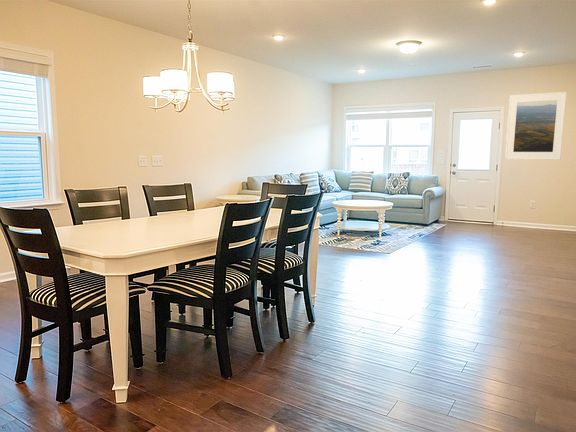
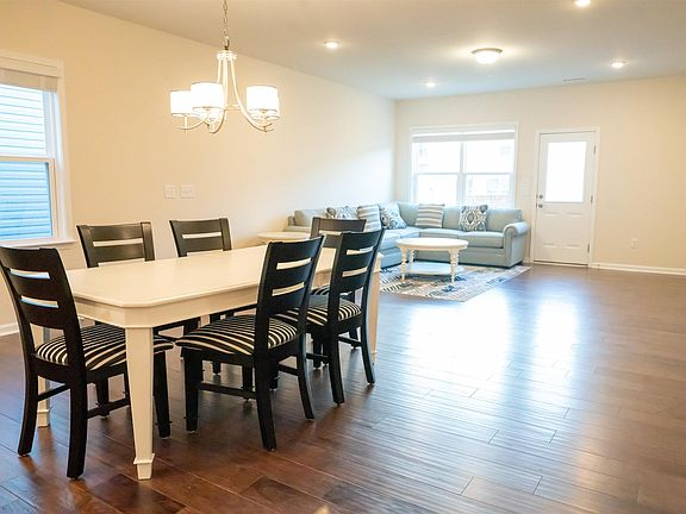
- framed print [504,91,568,161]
